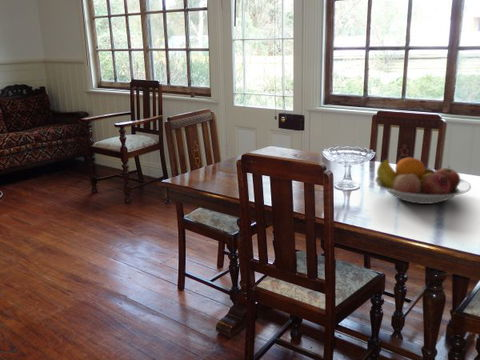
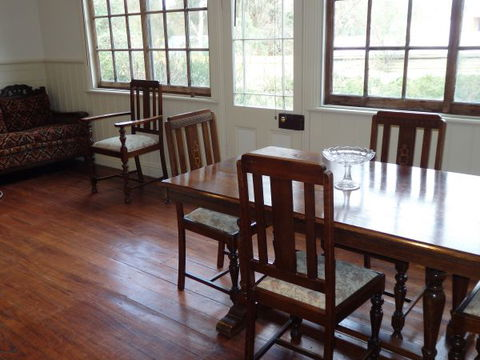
- fruit bowl [373,157,472,205]
